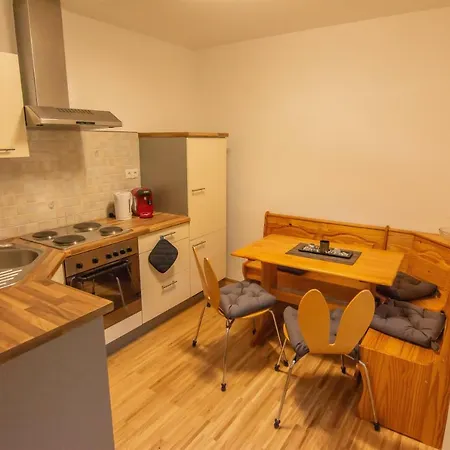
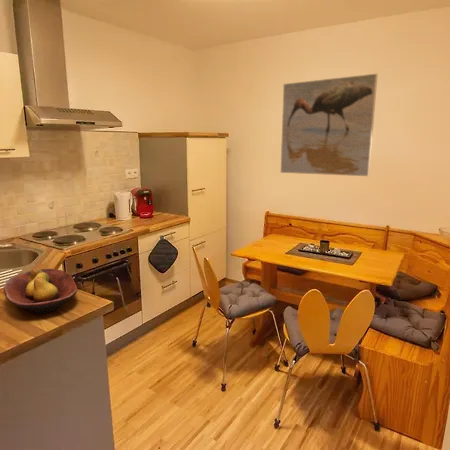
+ fruit bowl [3,267,78,314]
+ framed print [279,72,379,177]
